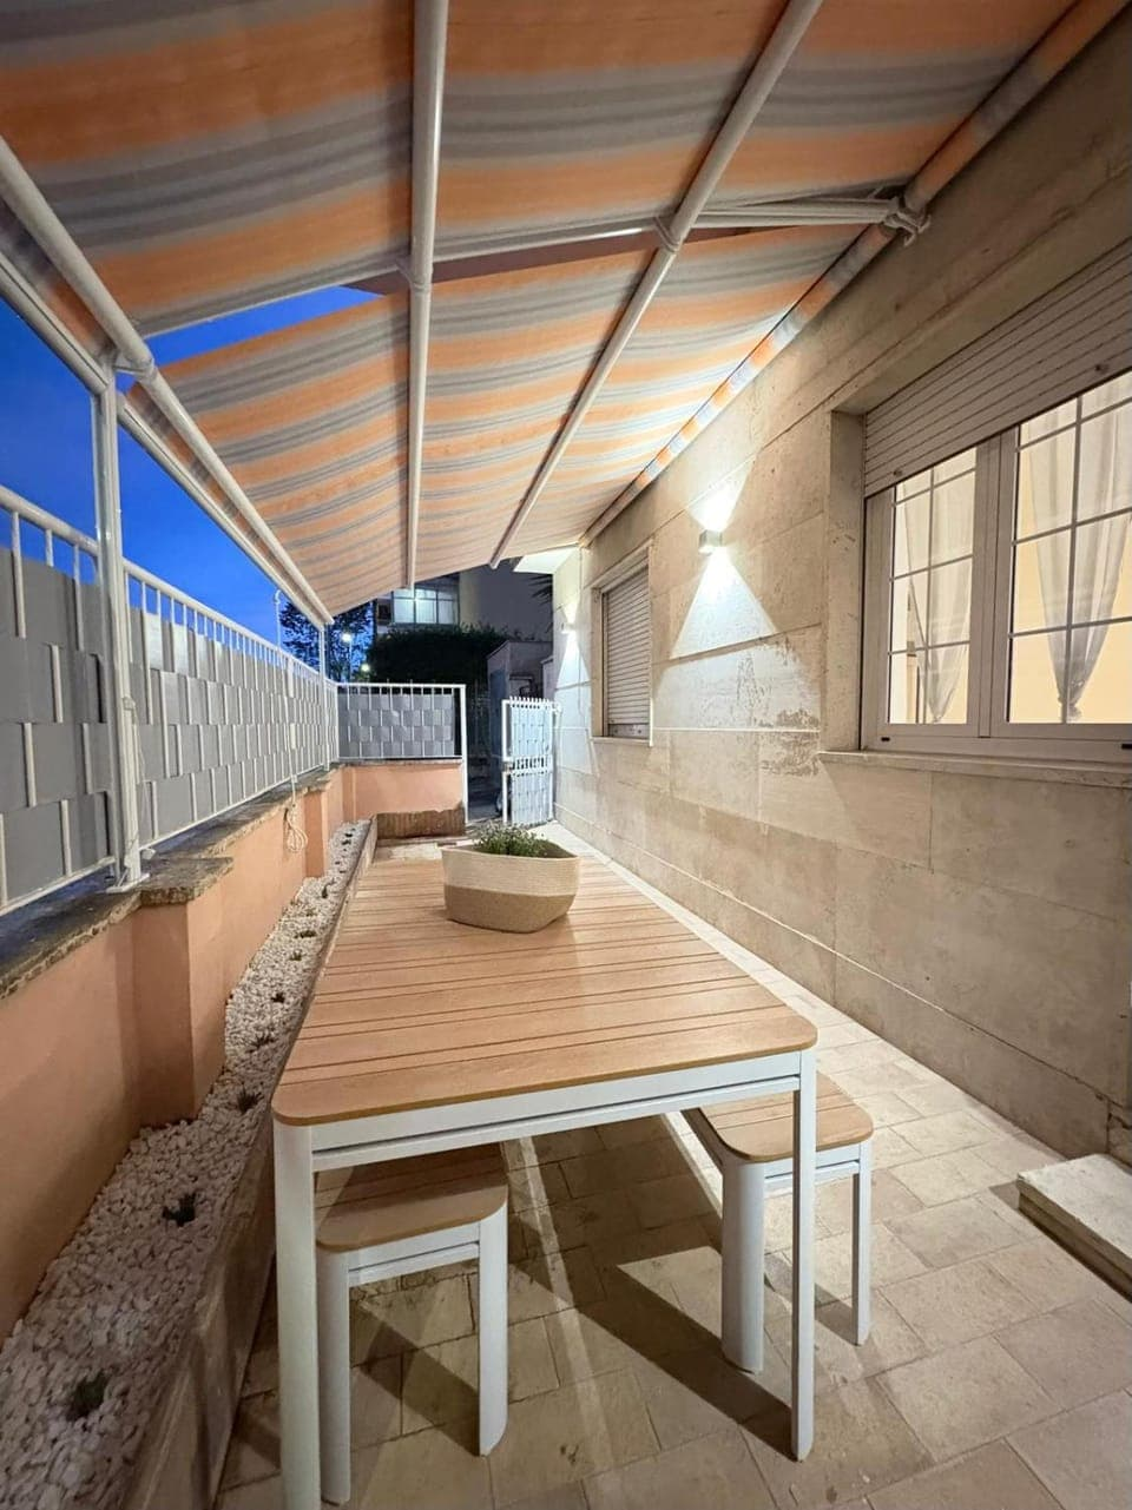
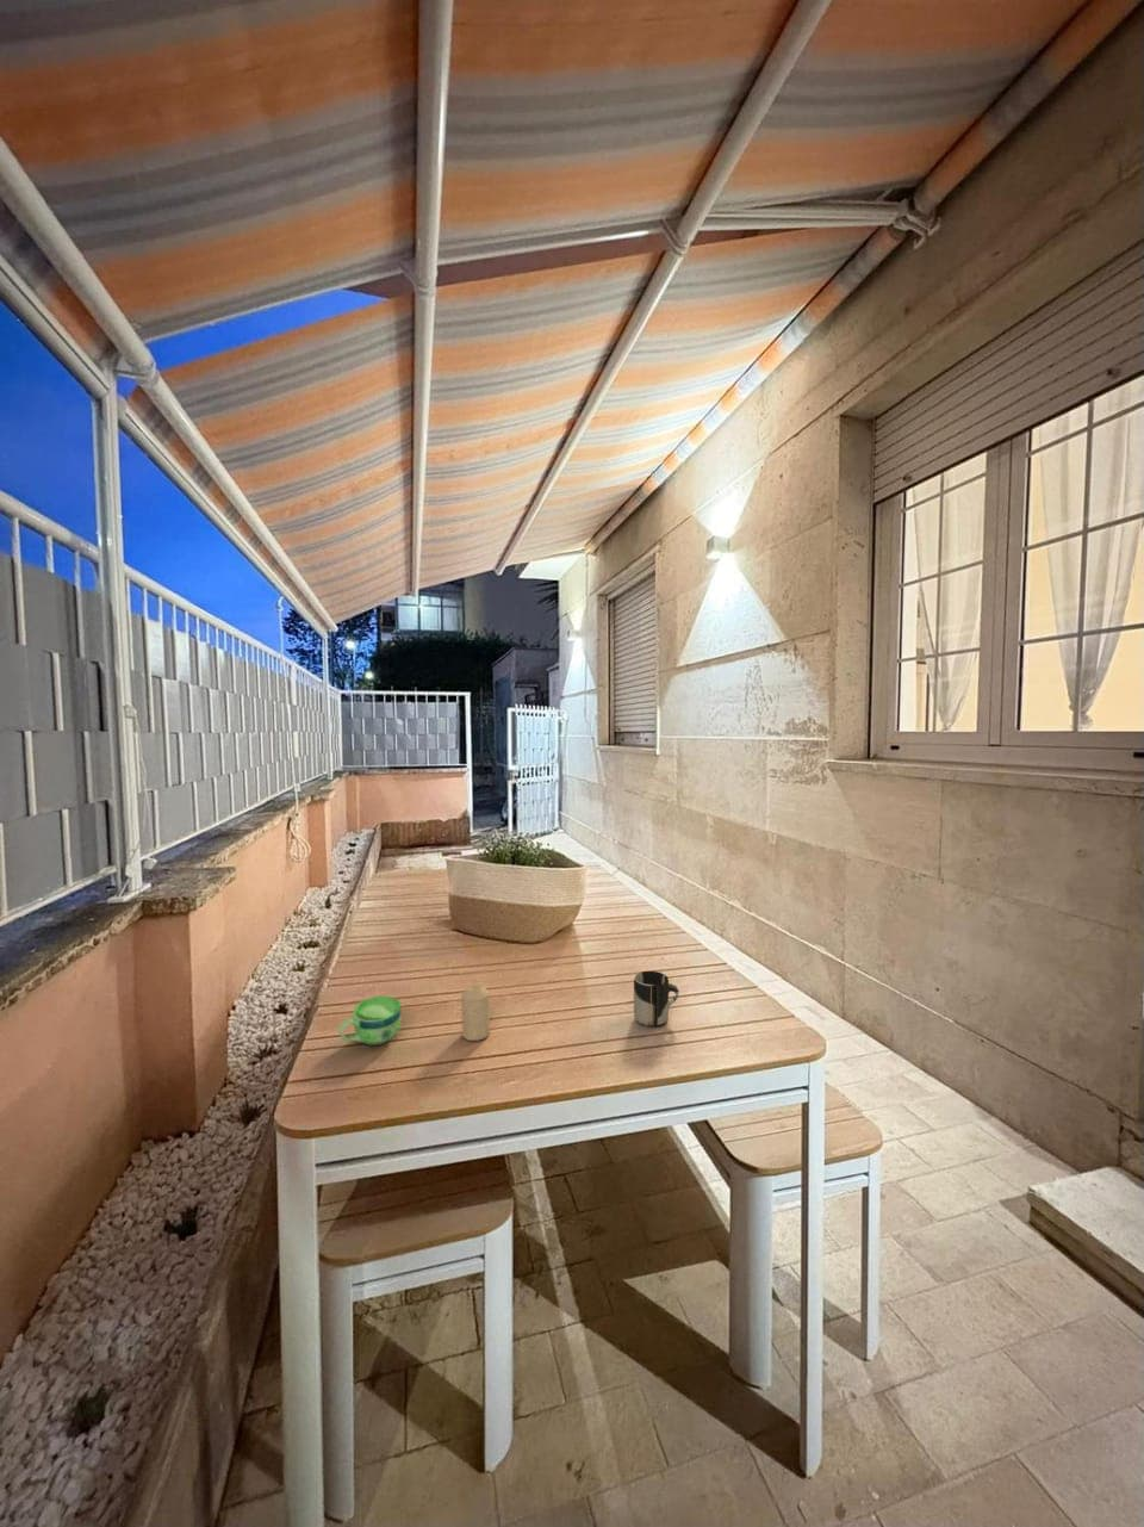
+ candle [460,982,491,1041]
+ cup [339,994,403,1046]
+ cup [633,970,680,1028]
